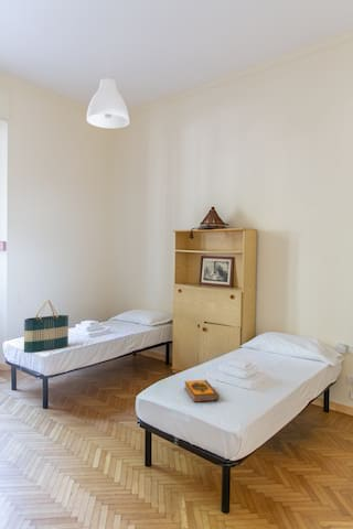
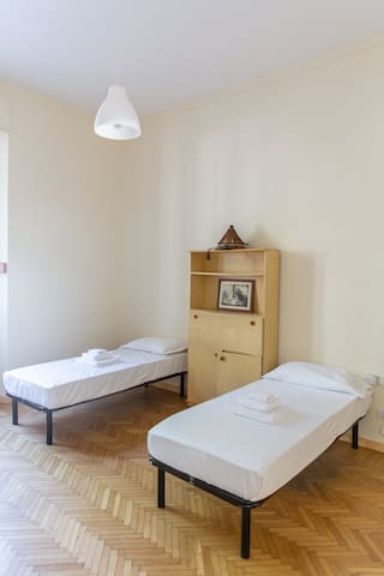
- hardback book [183,379,221,403]
- tote bag [23,299,69,354]
